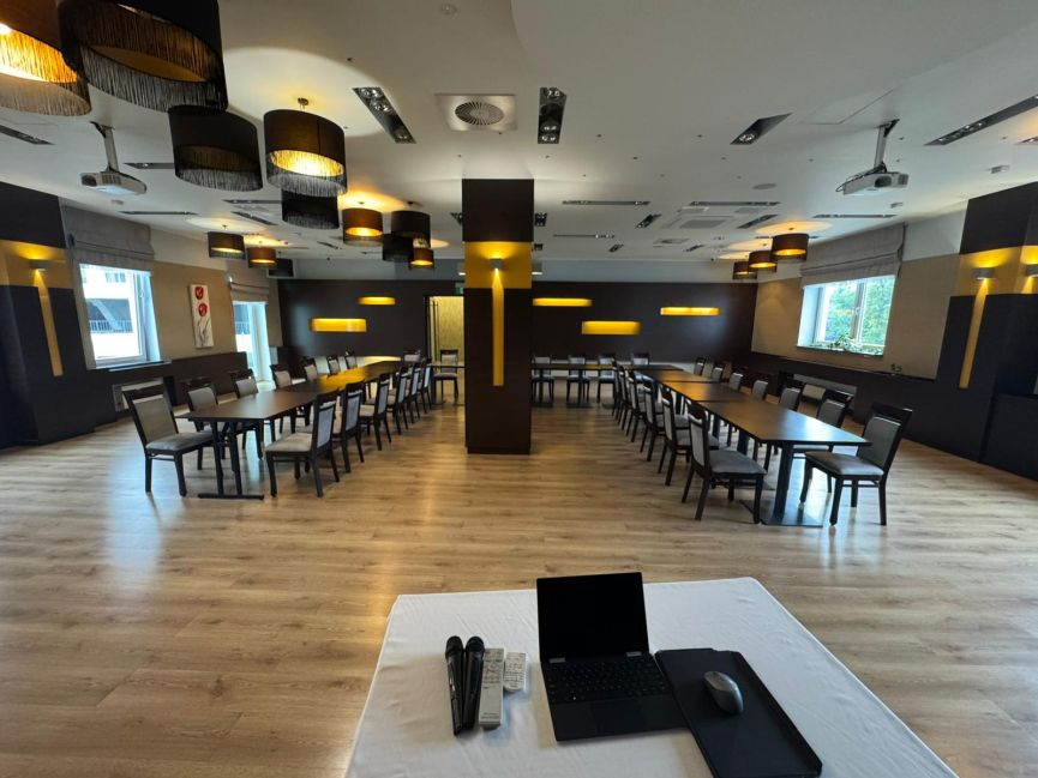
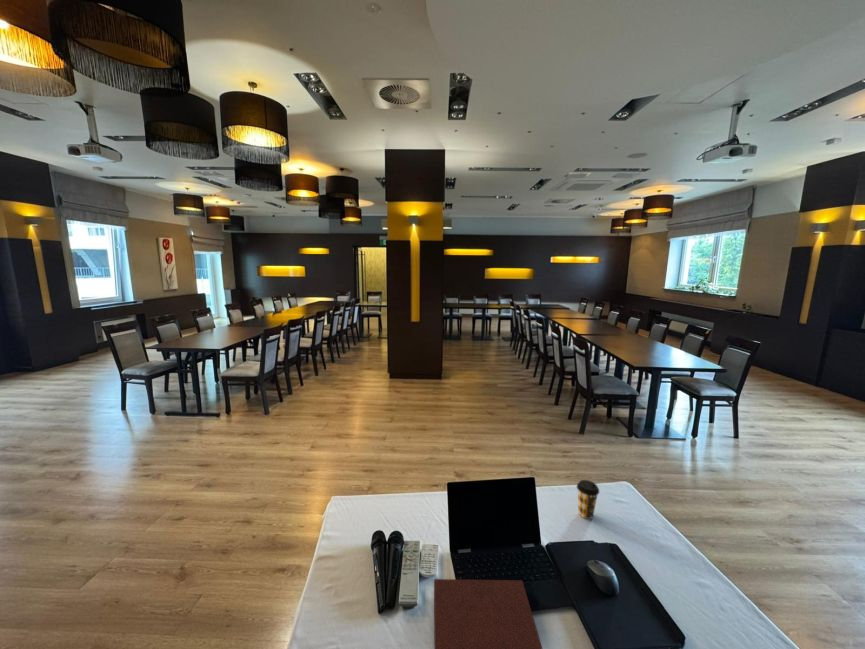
+ notebook [433,578,543,649]
+ coffee cup [576,479,600,520]
